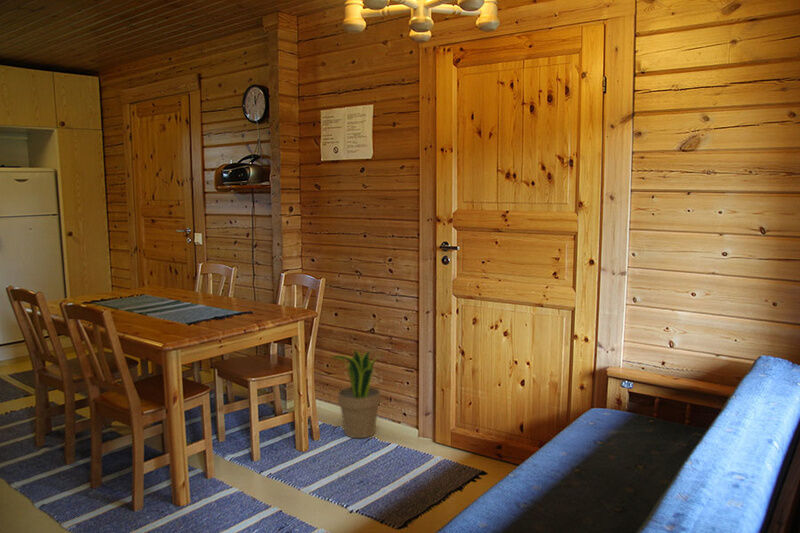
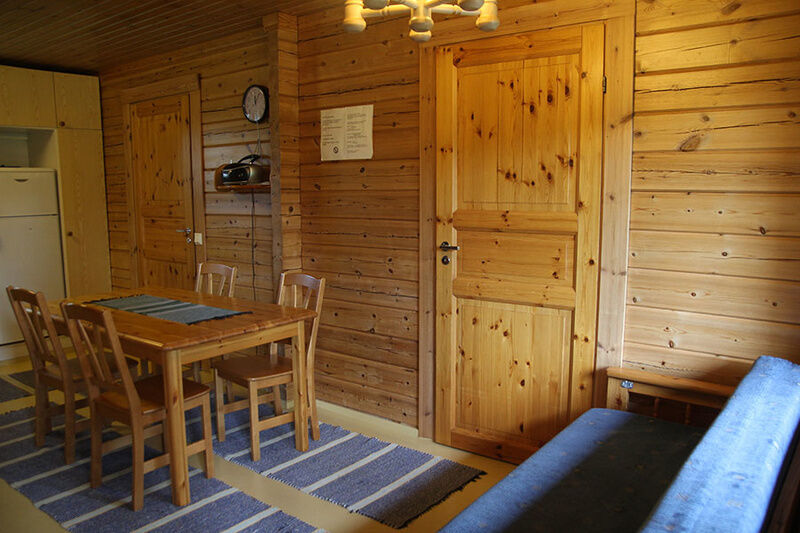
- potted plant [330,348,385,439]
